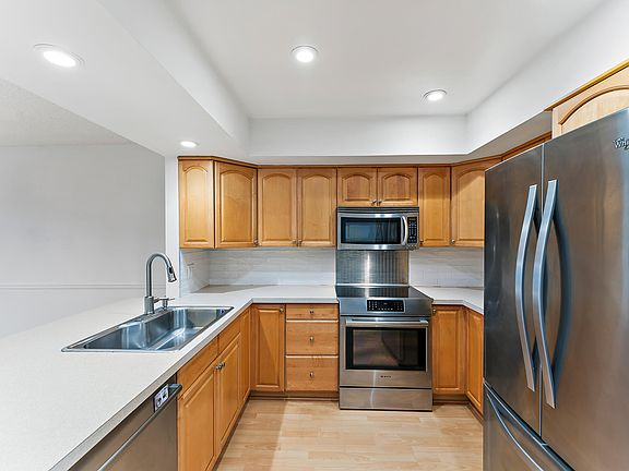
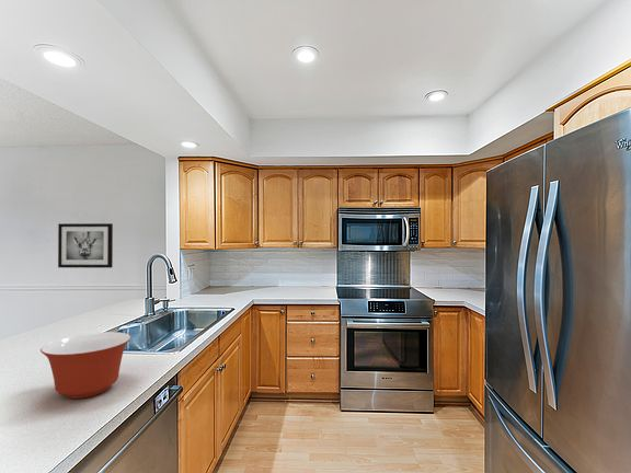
+ wall art [57,222,114,269]
+ mixing bowl [39,331,133,400]
